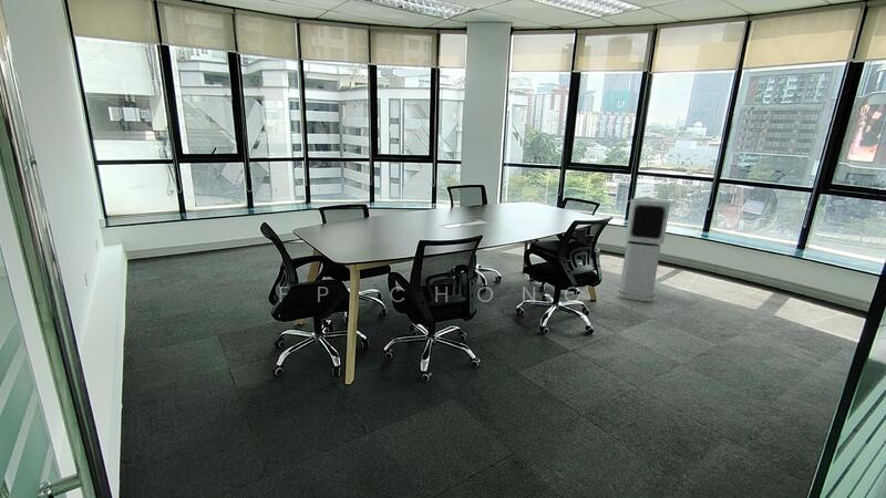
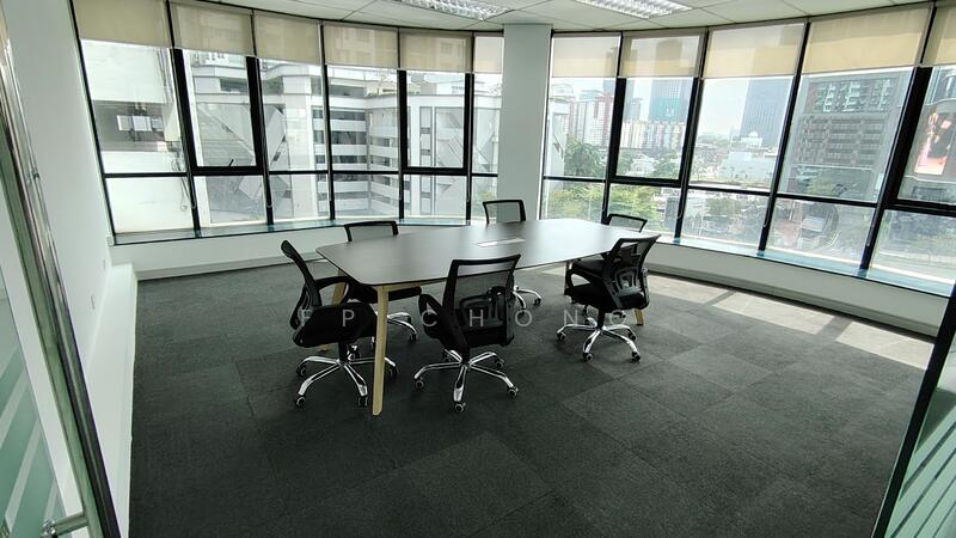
- air purifier [617,196,671,302]
